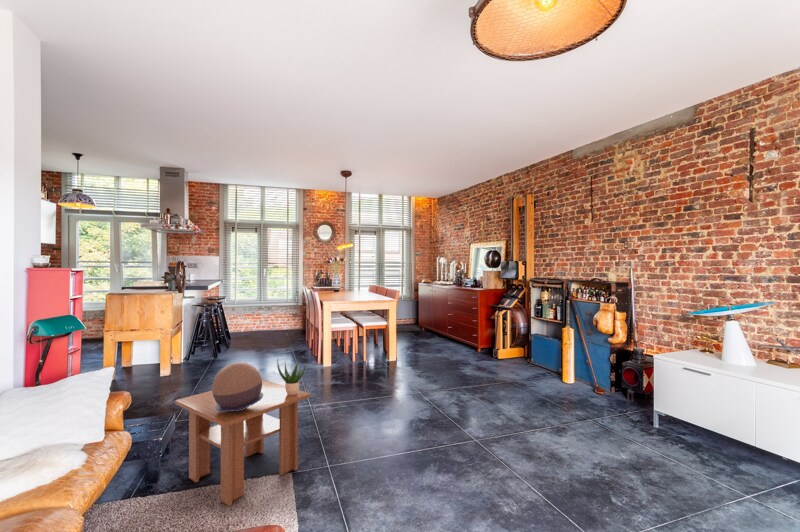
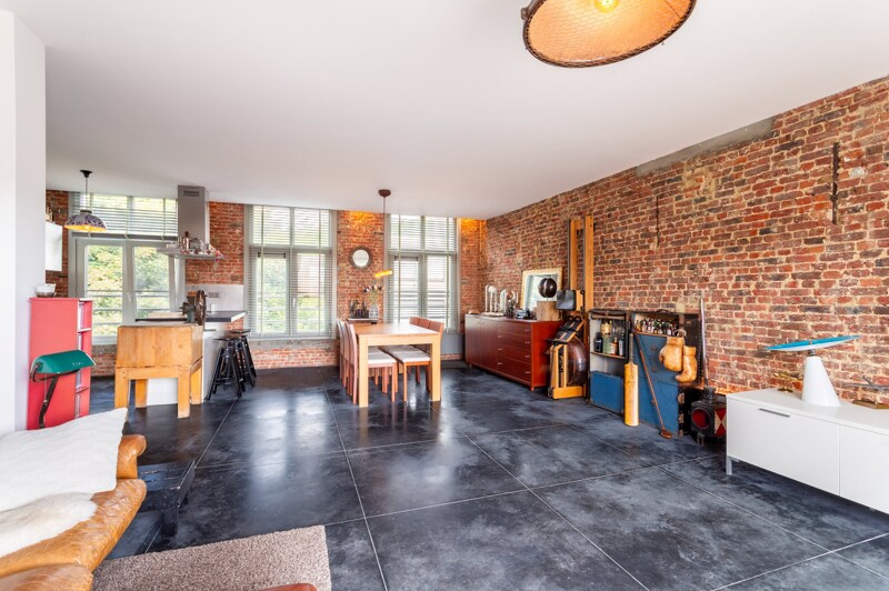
- potted plant [276,359,306,395]
- coffee table [174,378,312,507]
- decorative bowl [211,361,264,411]
